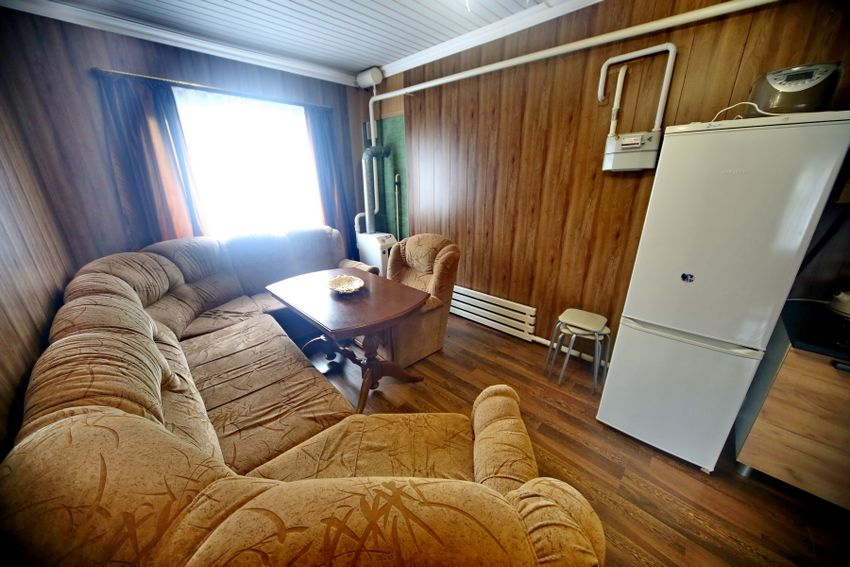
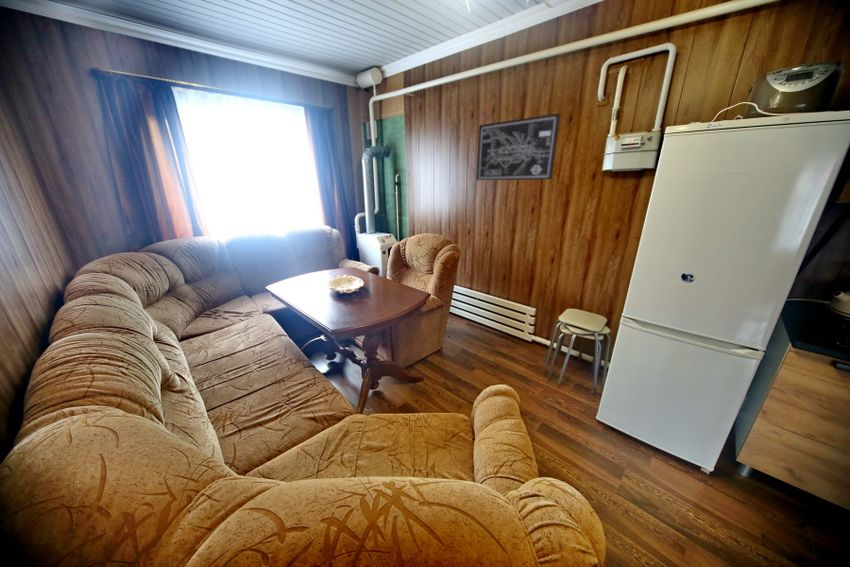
+ wall art [475,112,561,181]
